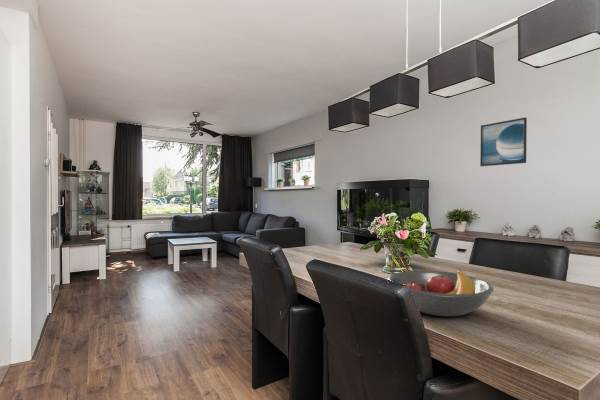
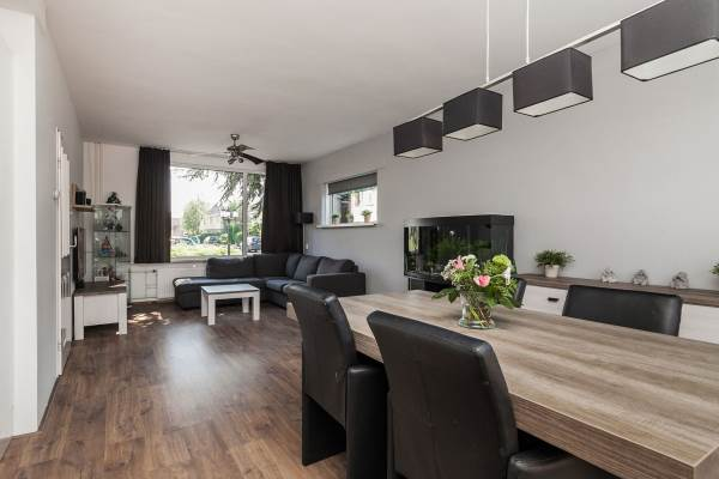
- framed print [479,116,528,167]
- fruit bowl [386,269,495,317]
